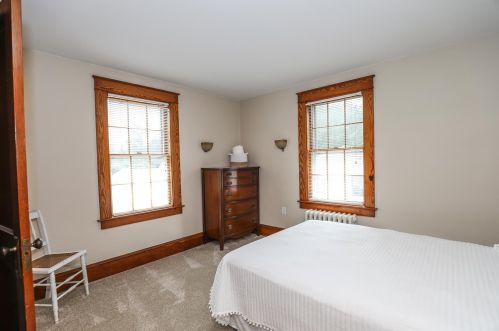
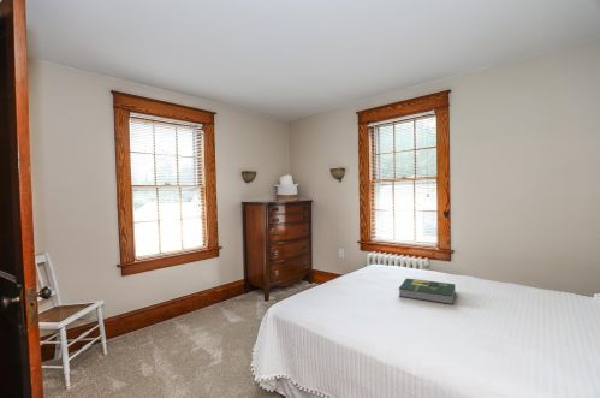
+ book [398,278,456,305]
